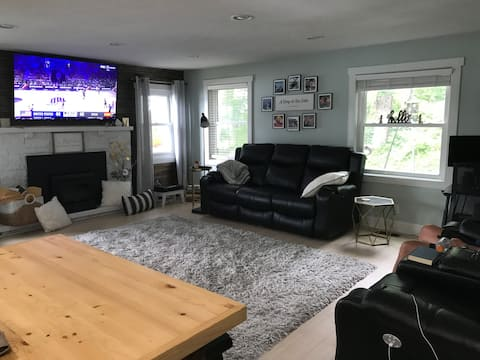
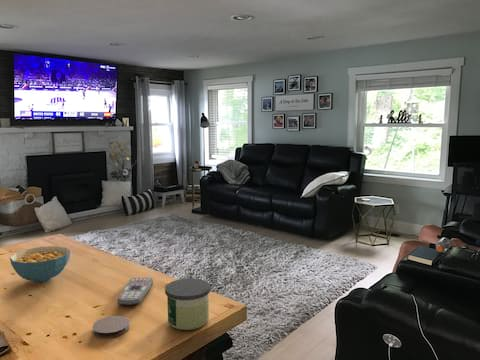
+ coaster [92,315,131,339]
+ cereal bowl [9,245,71,283]
+ remote control [117,277,154,307]
+ candle [164,277,212,331]
